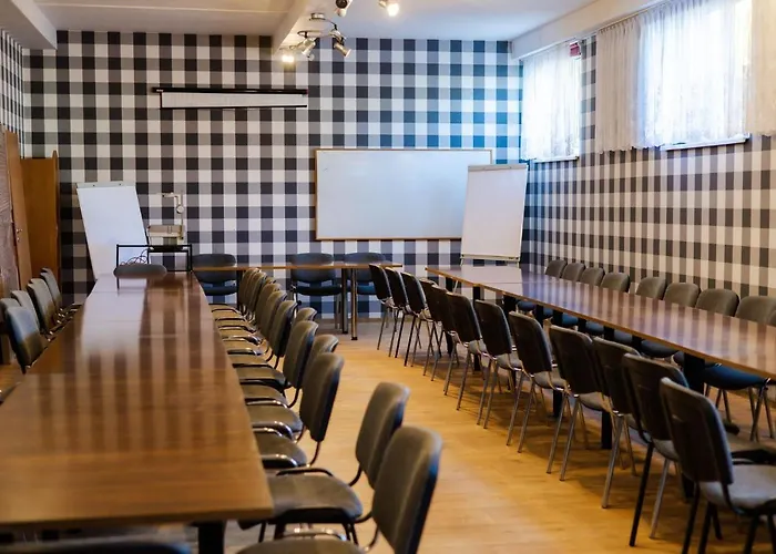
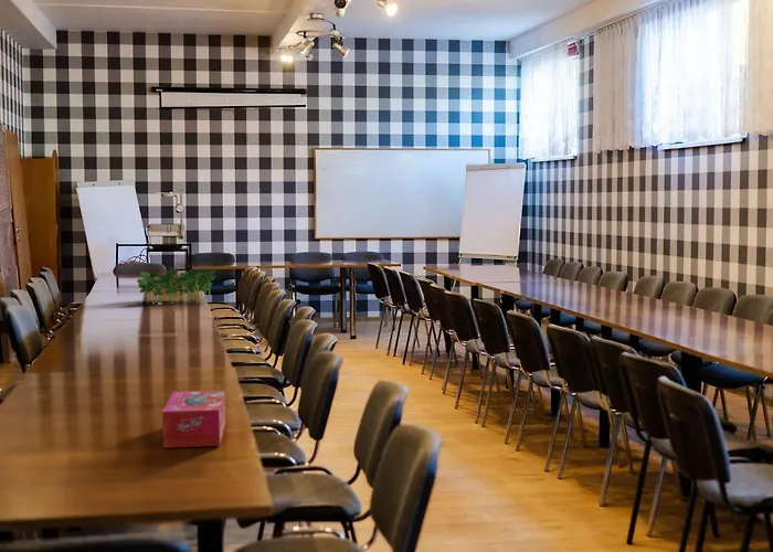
+ plant [136,268,216,305]
+ tissue box [161,390,226,449]
